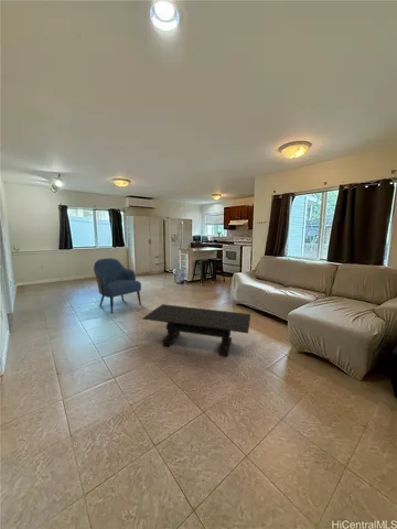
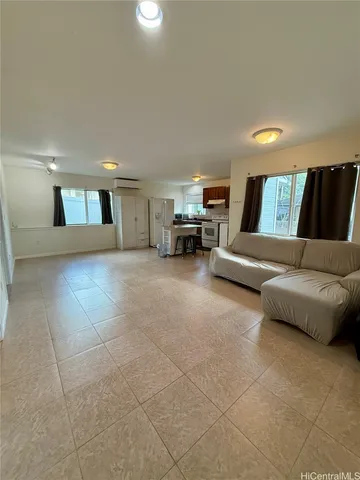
- armchair [93,257,142,314]
- coffee table [141,303,251,357]
